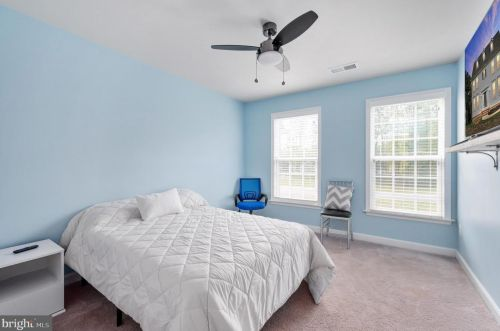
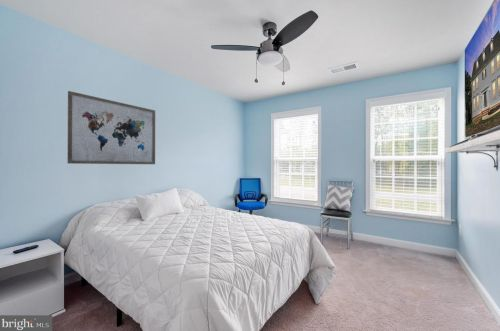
+ wall art [67,90,156,165]
